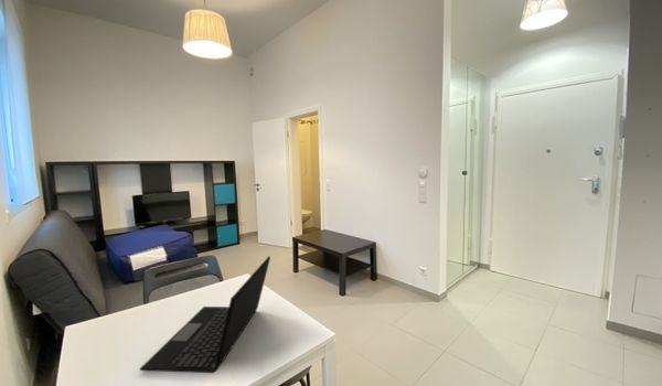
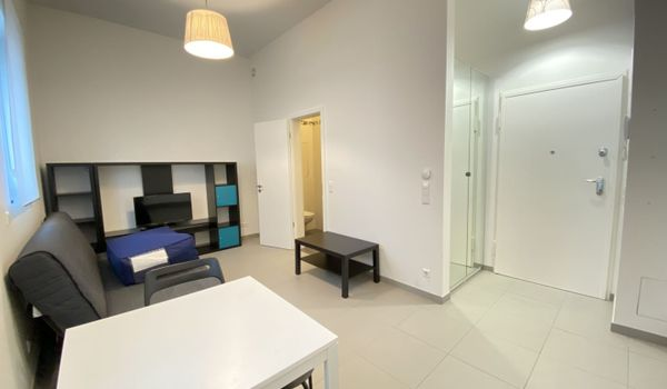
- laptop [139,255,271,374]
